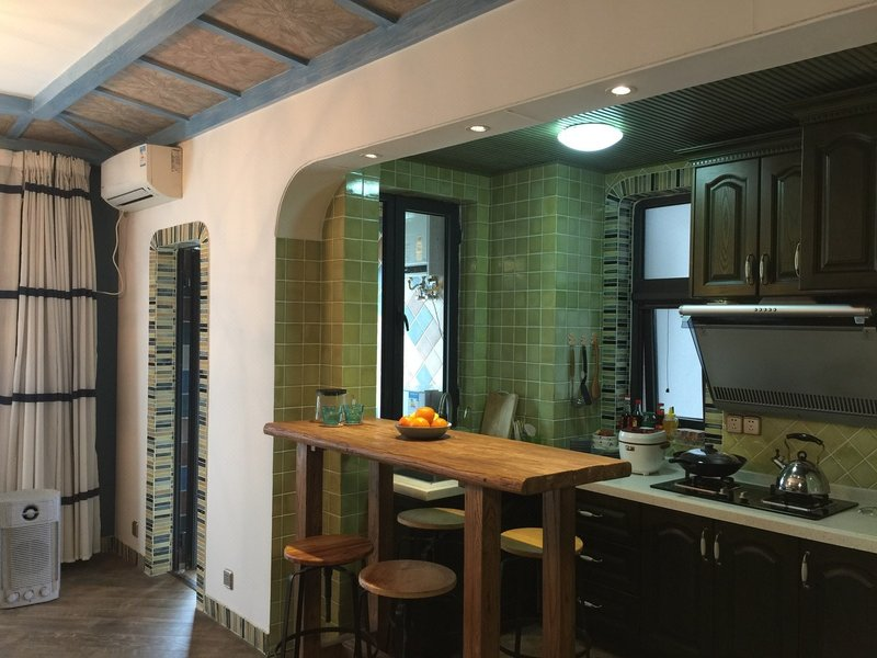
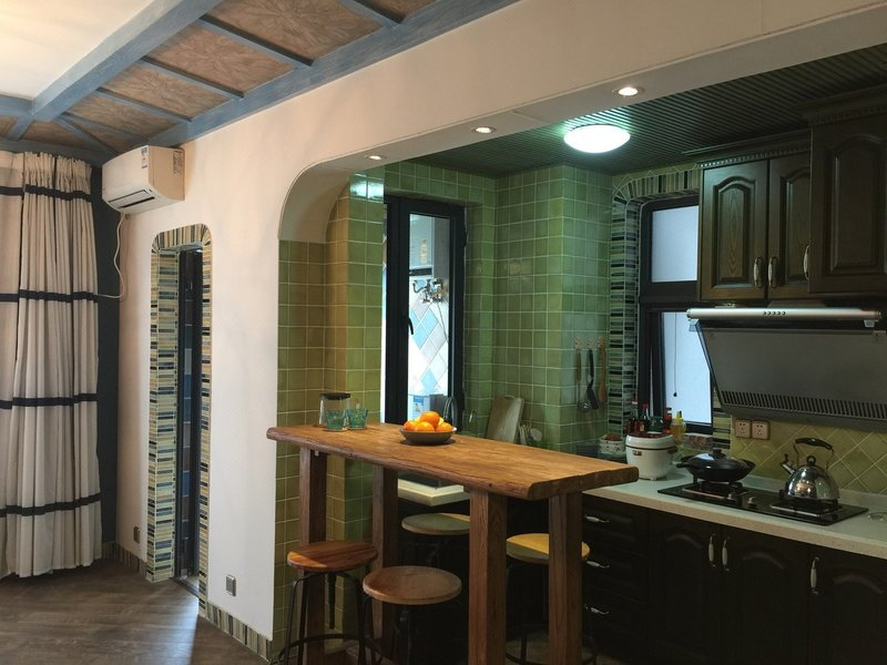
- air purifier [0,488,62,610]
